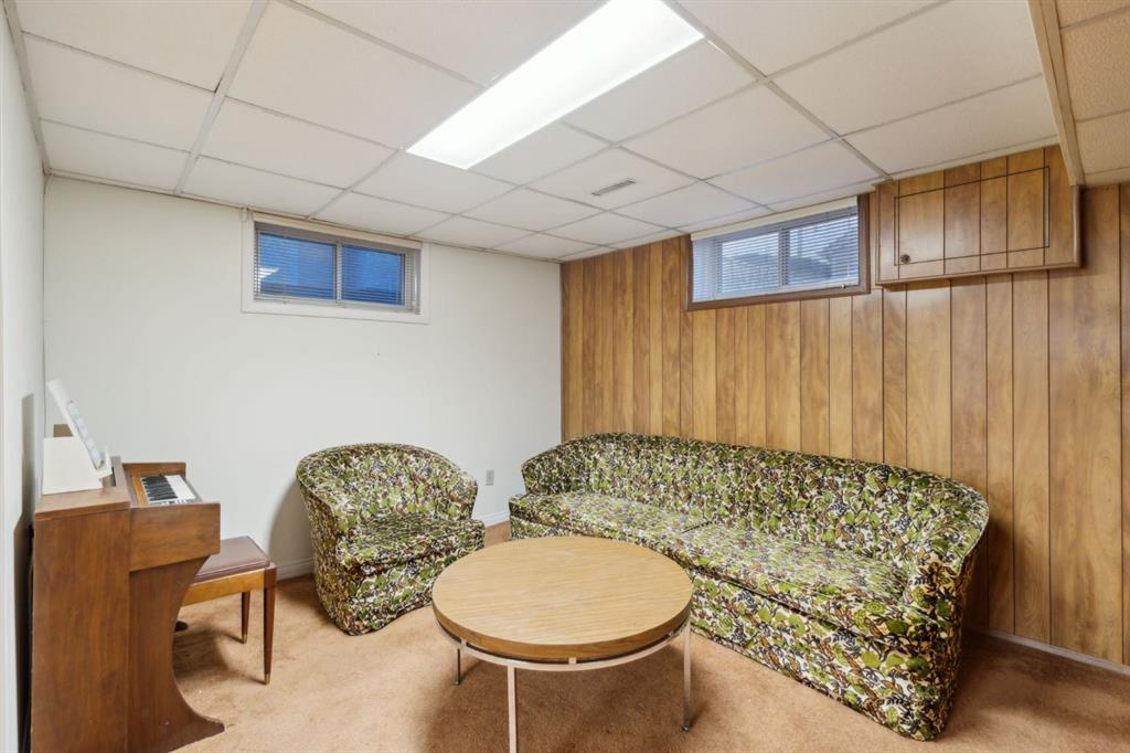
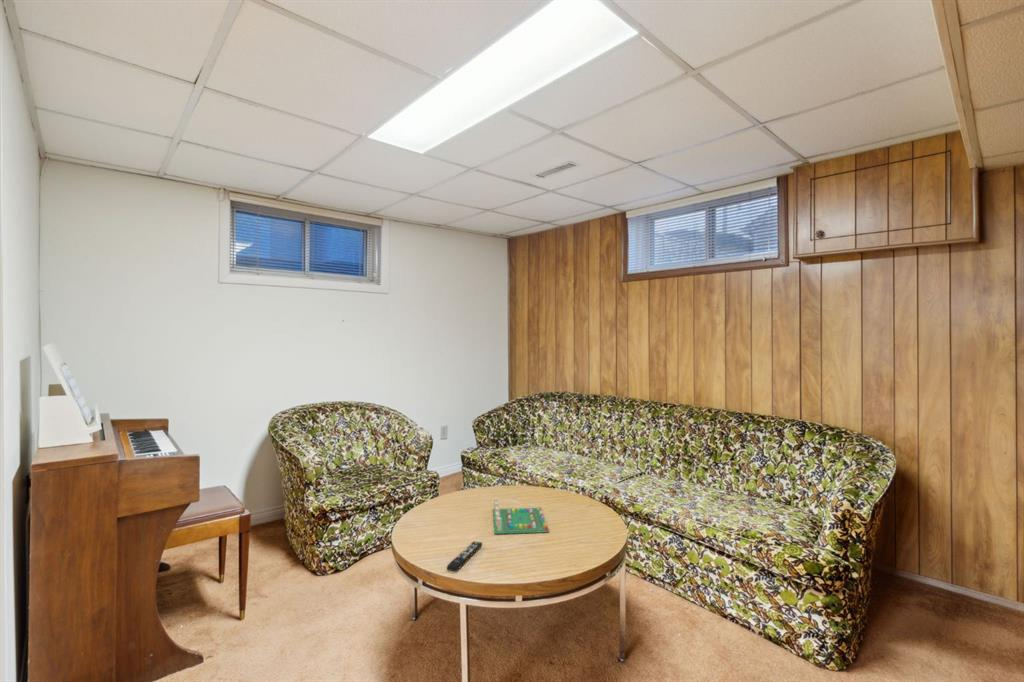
+ remote control [446,540,483,573]
+ board game [492,497,550,535]
